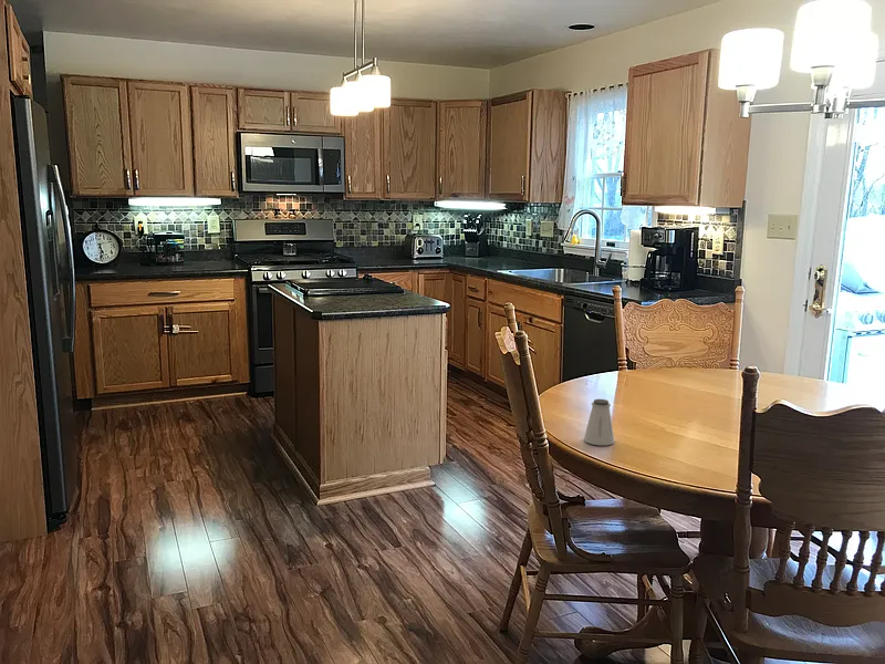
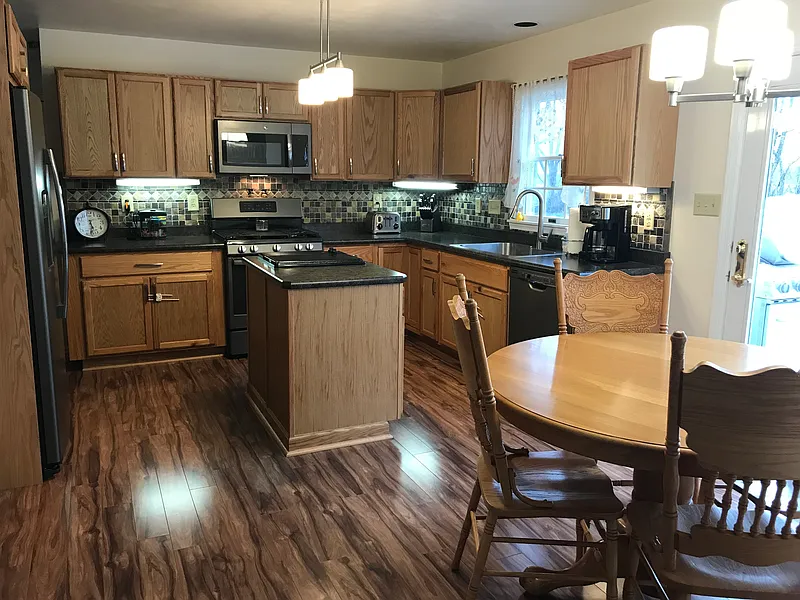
- saltshaker [583,398,615,446]
